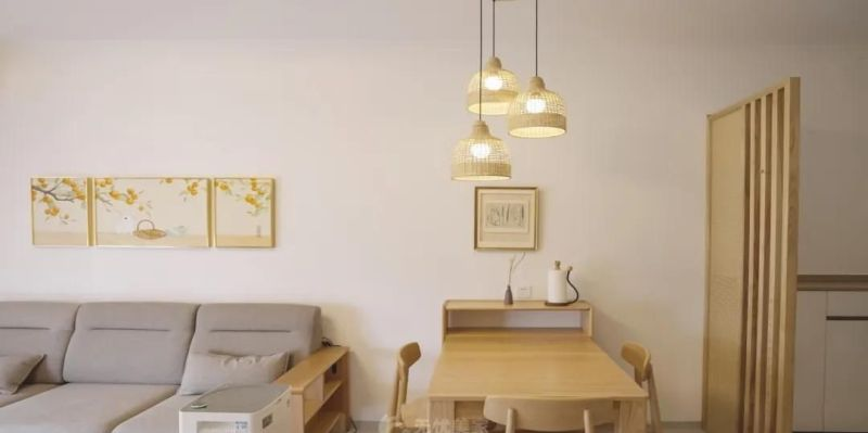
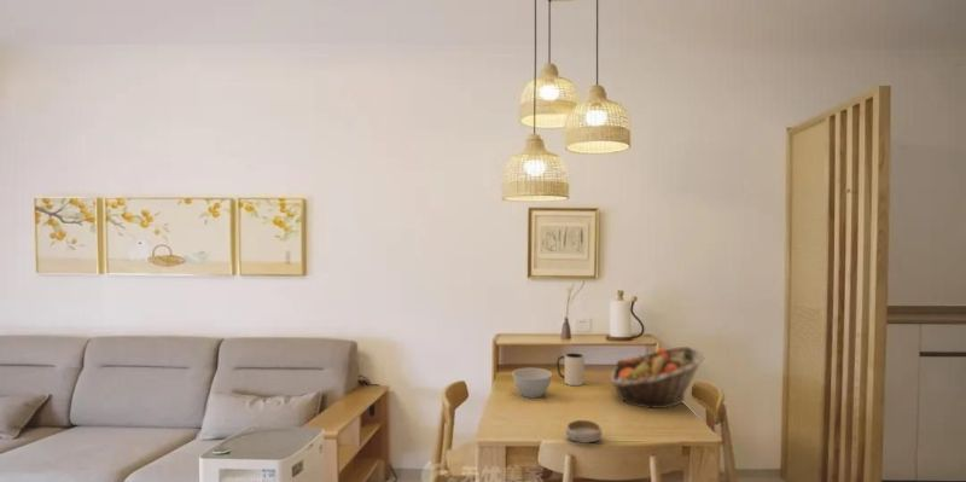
+ bowl [511,367,553,399]
+ bowl [565,419,603,445]
+ pitcher [555,352,586,387]
+ fruit basket [609,345,705,410]
